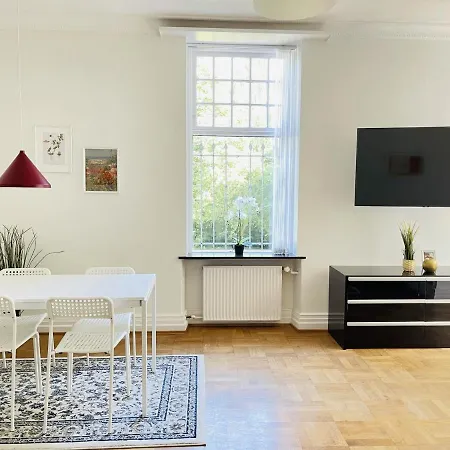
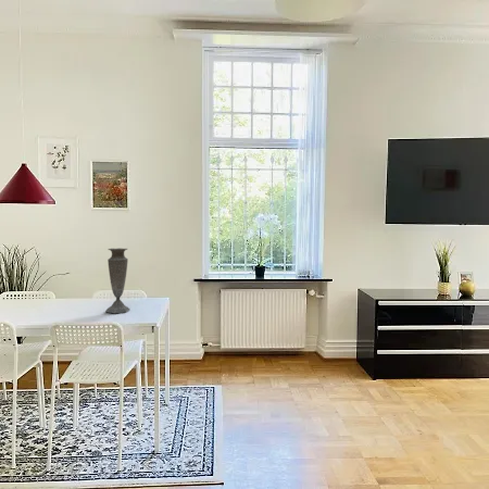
+ vase [104,247,131,314]
